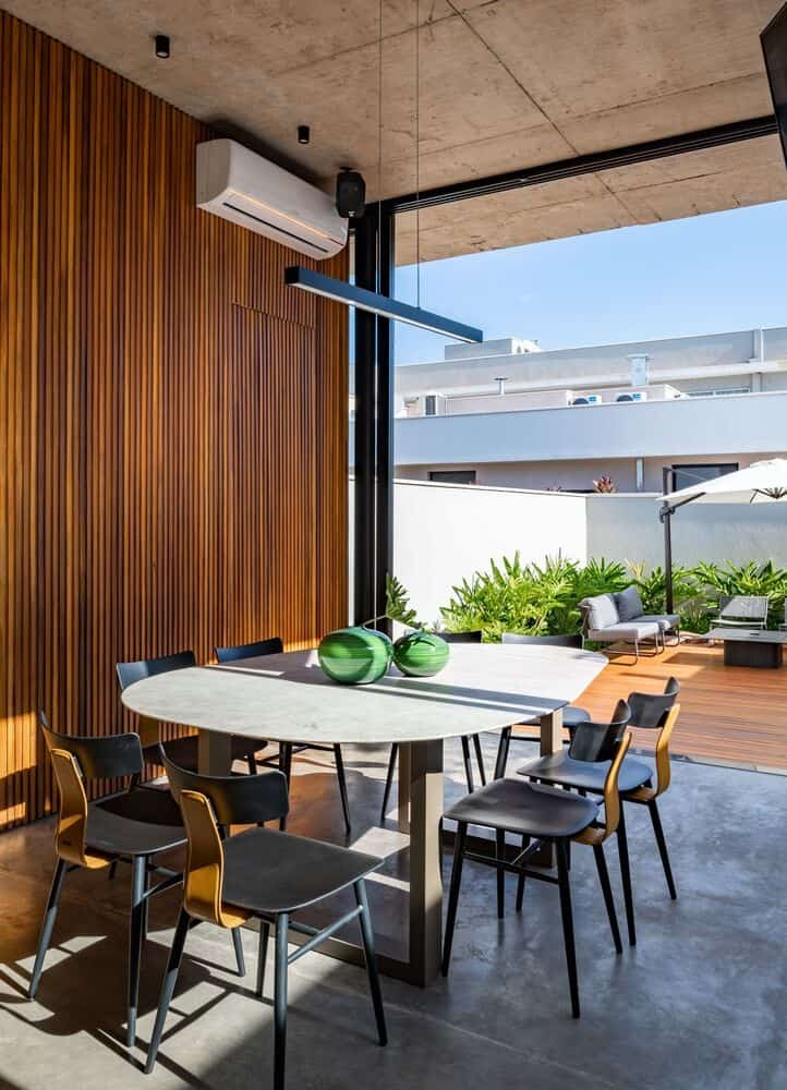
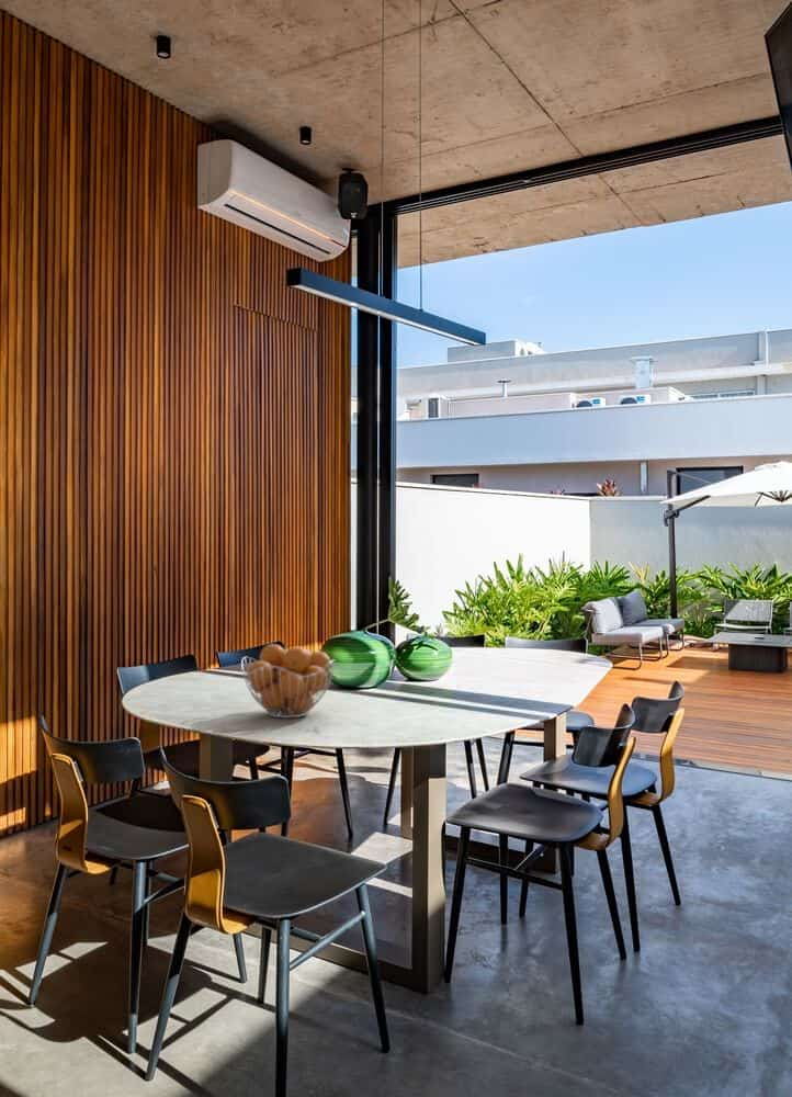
+ fruit basket [240,643,337,720]
